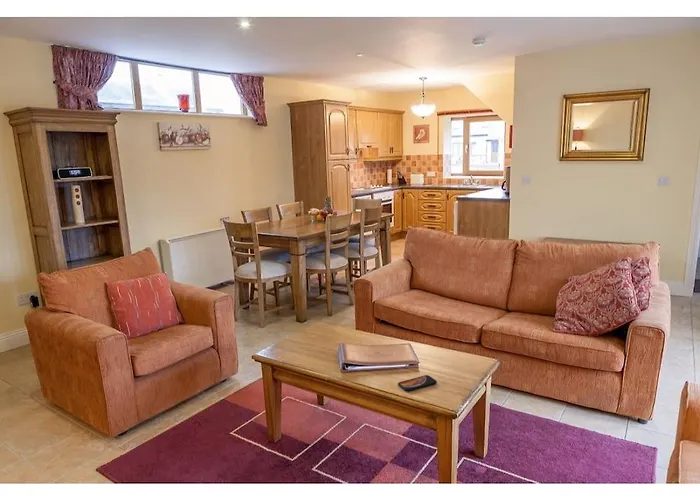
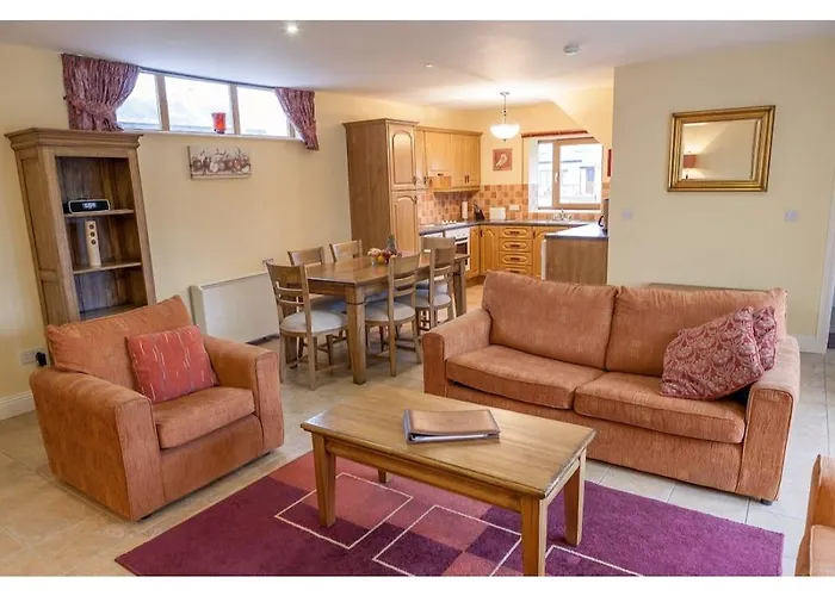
- smartphone [397,374,438,392]
